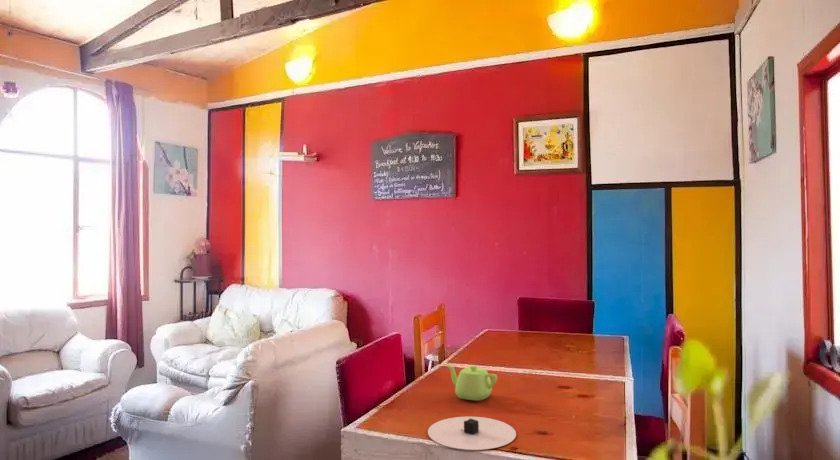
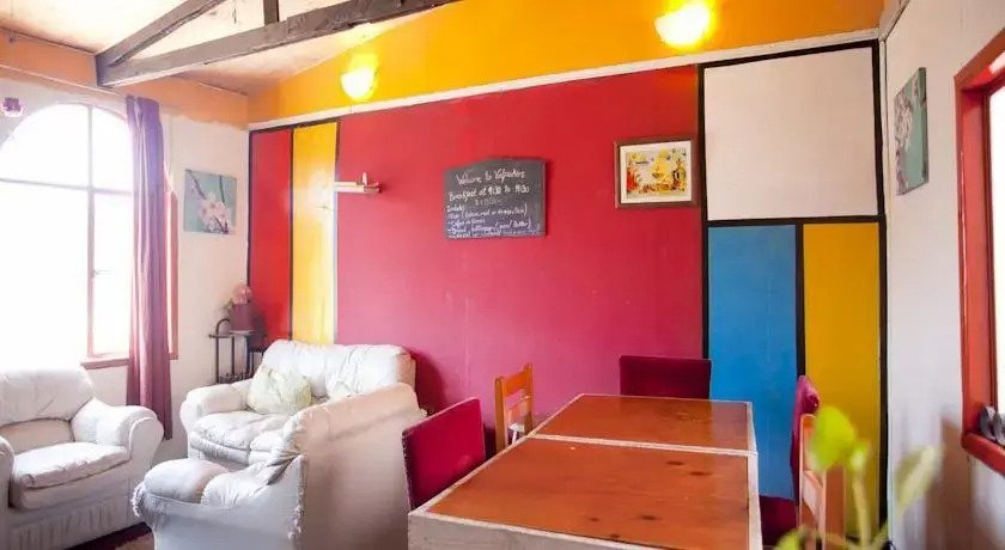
- teapot [445,364,498,402]
- plate [427,416,517,451]
